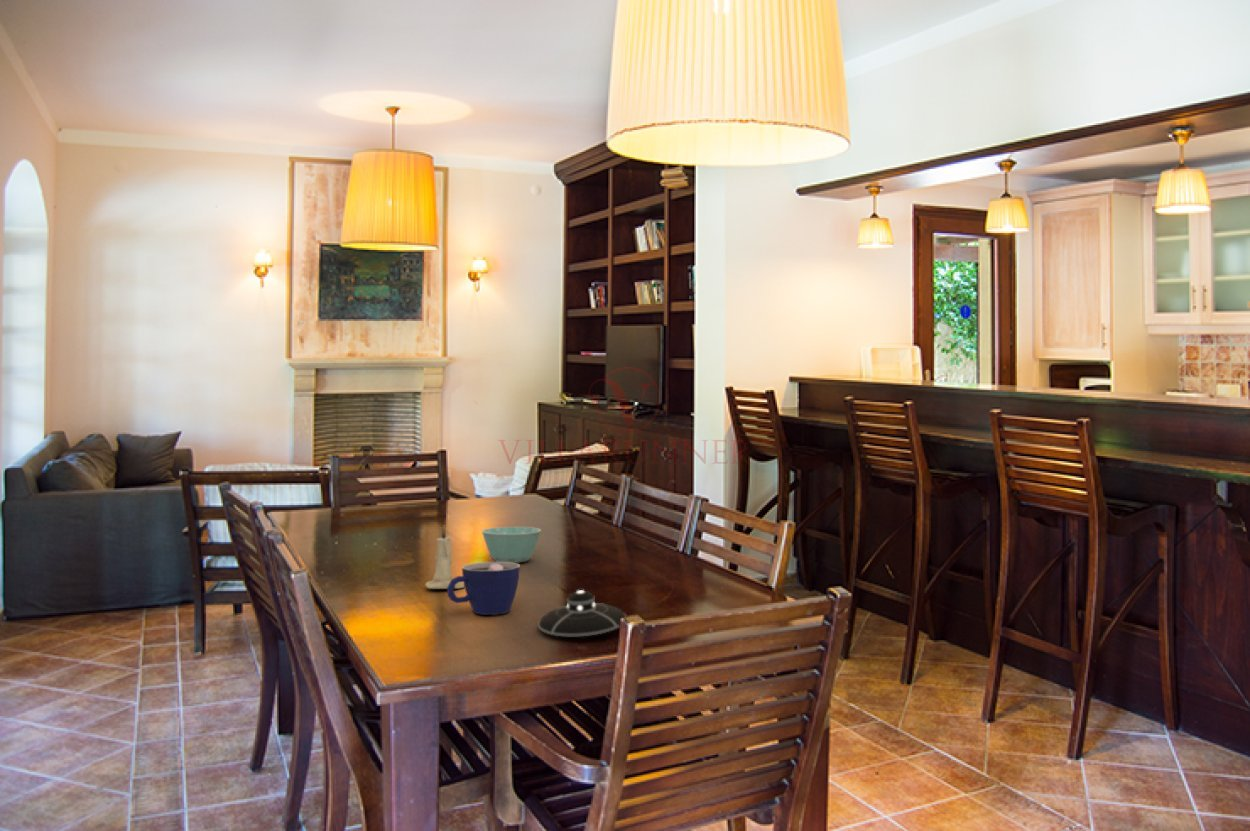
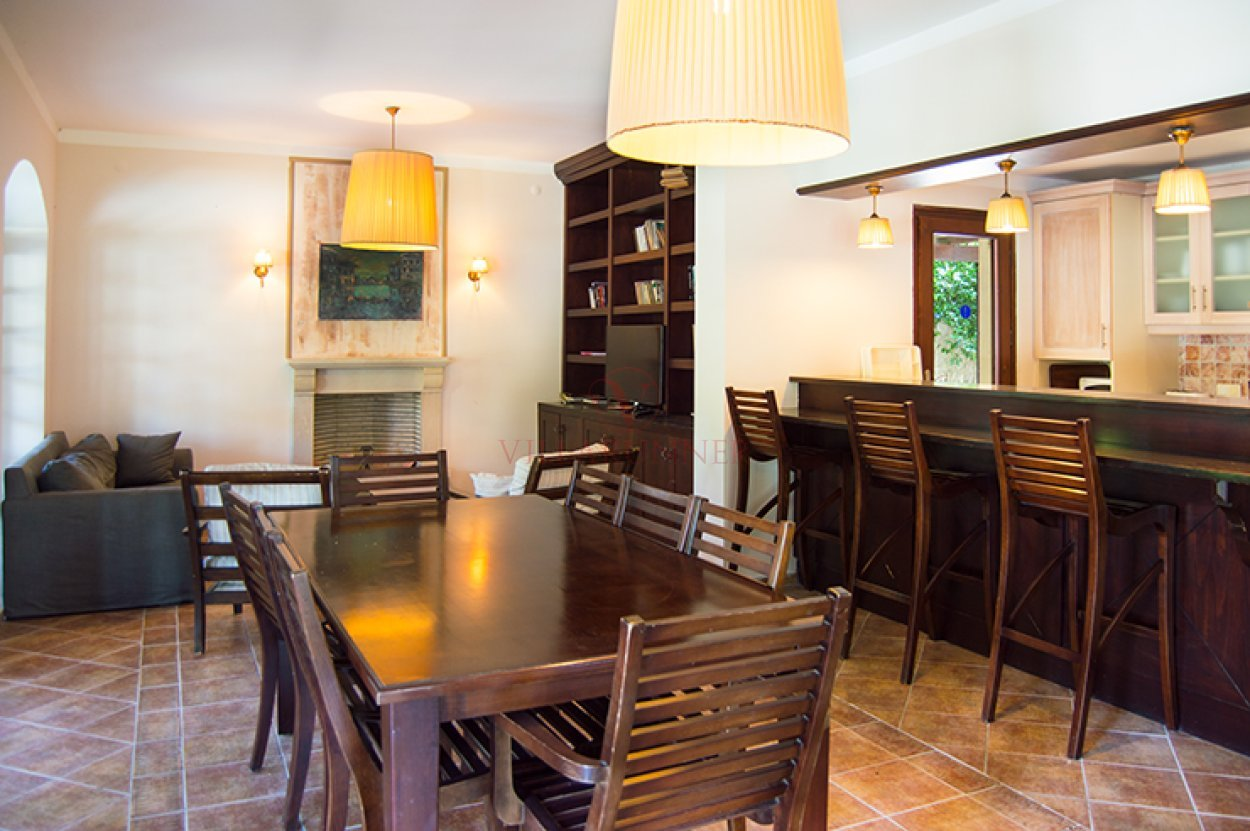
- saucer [537,589,627,637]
- bowl [481,526,542,564]
- candle [425,524,465,590]
- cup [446,561,521,616]
